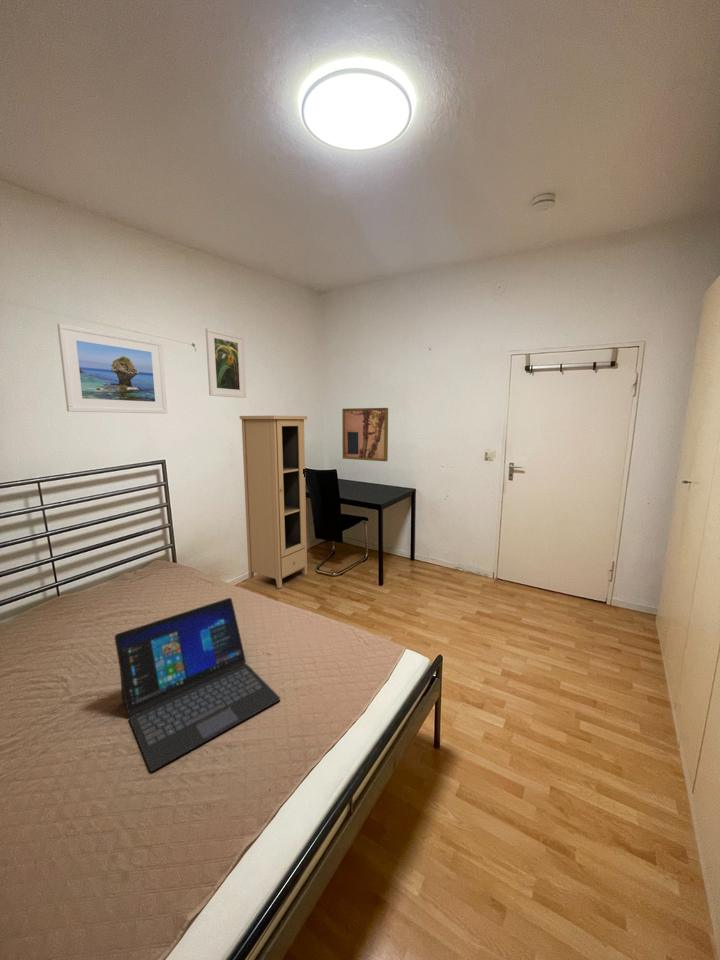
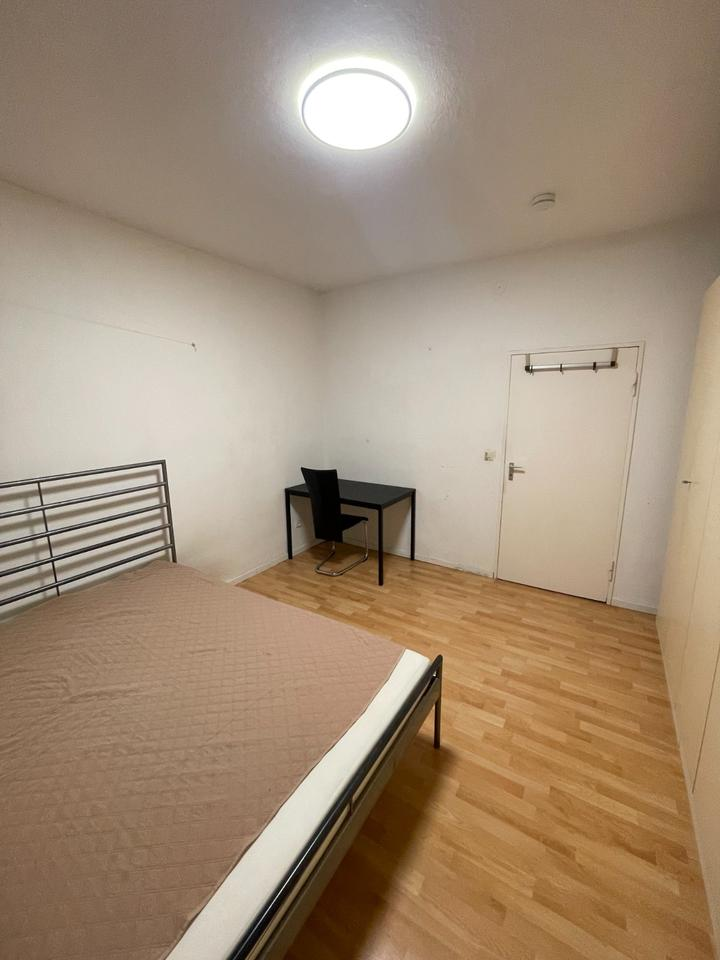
- wall art [341,407,389,462]
- cupboard [238,415,308,589]
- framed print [56,323,168,414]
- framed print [204,327,247,399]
- laptop [113,597,281,772]
